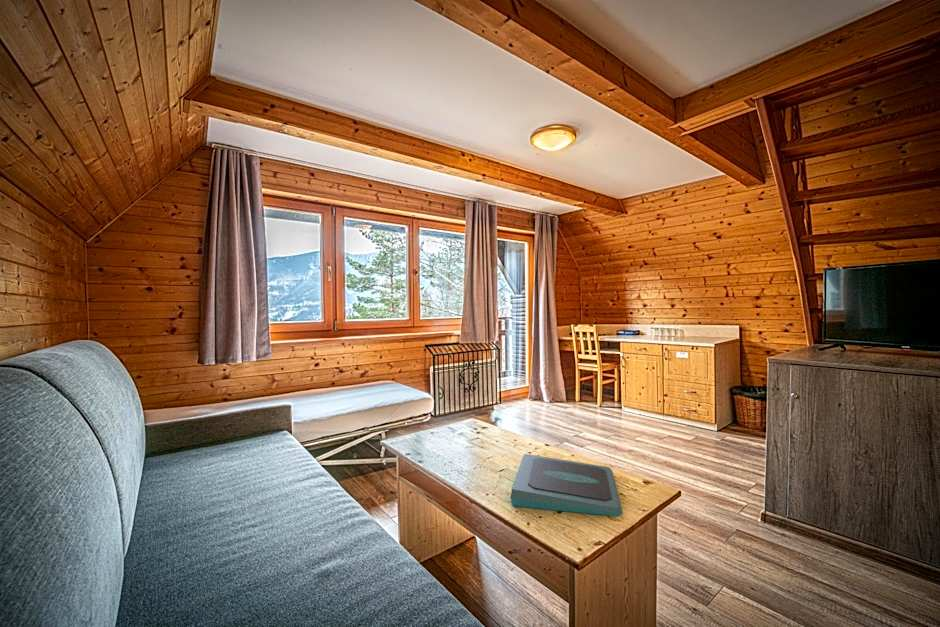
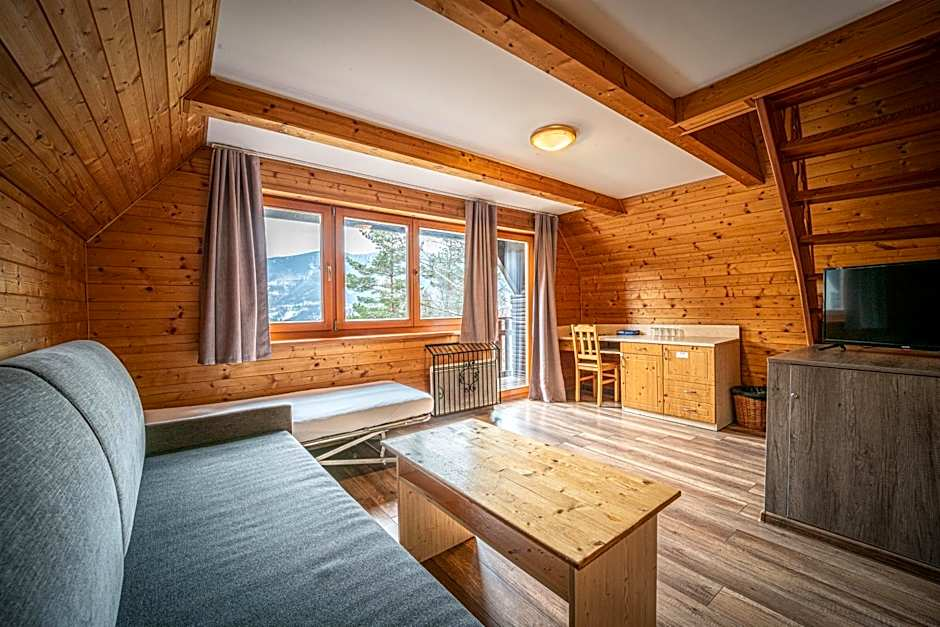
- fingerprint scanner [509,453,624,517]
